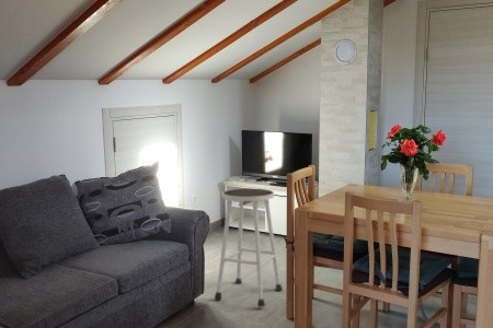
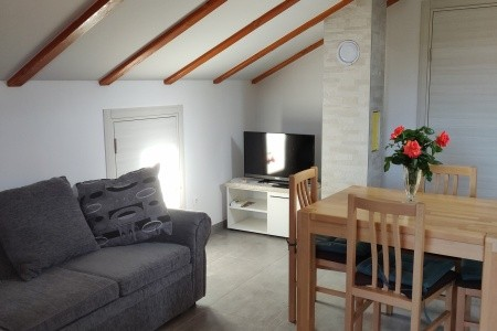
- stool [214,187,284,308]
